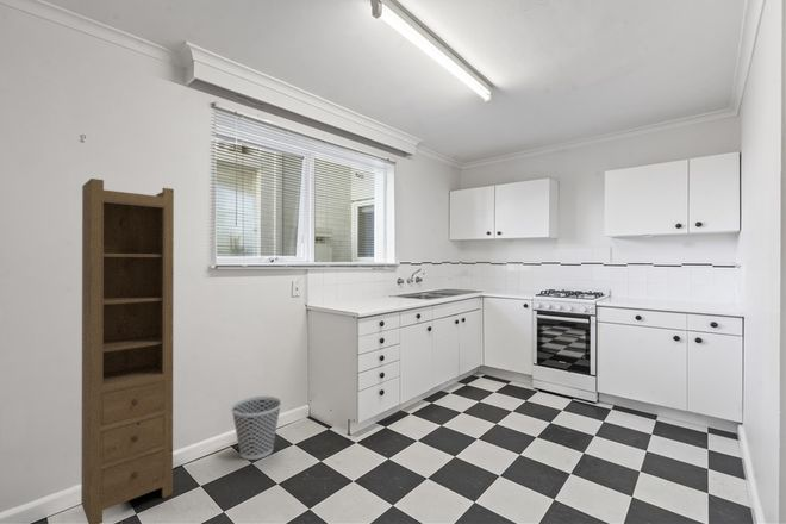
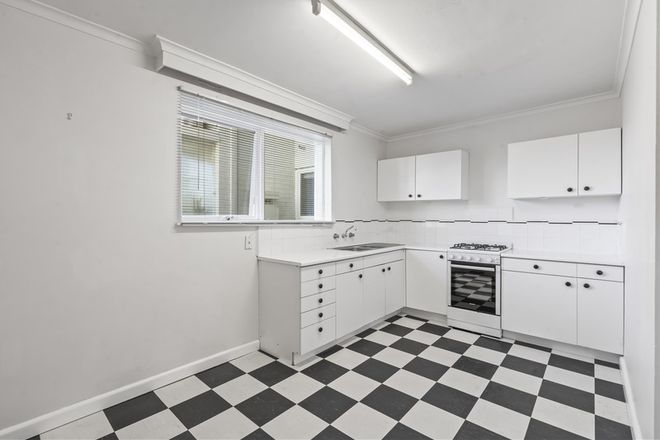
- wastebasket [230,395,282,461]
- shelving unit [80,177,175,524]
